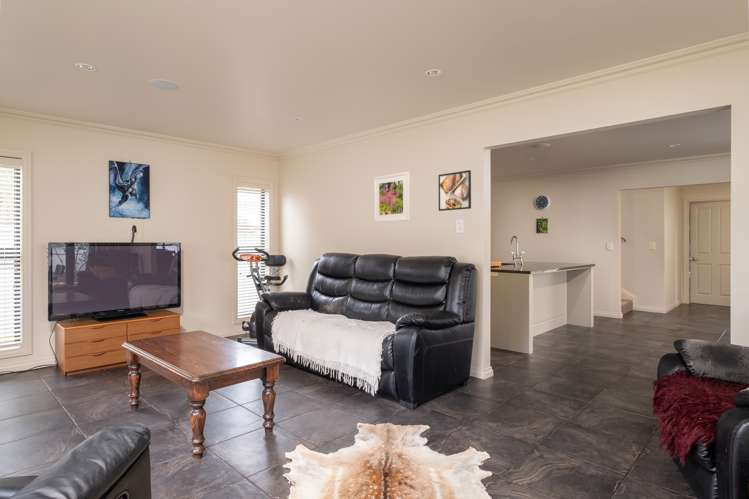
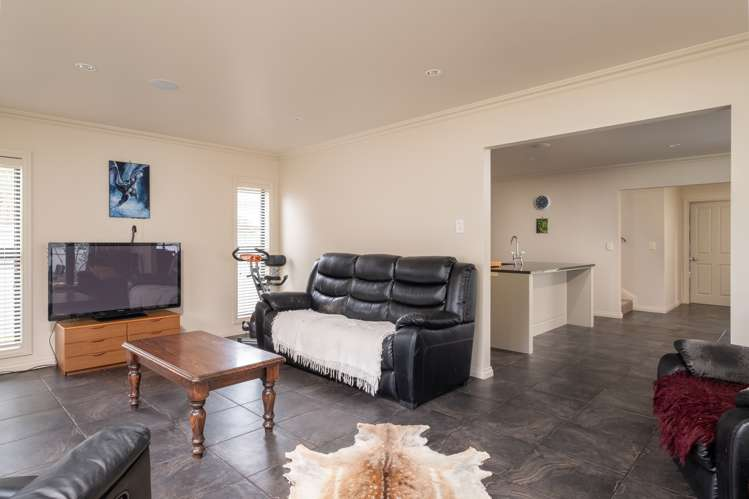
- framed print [373,171,411,224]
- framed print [438,169,472,212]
